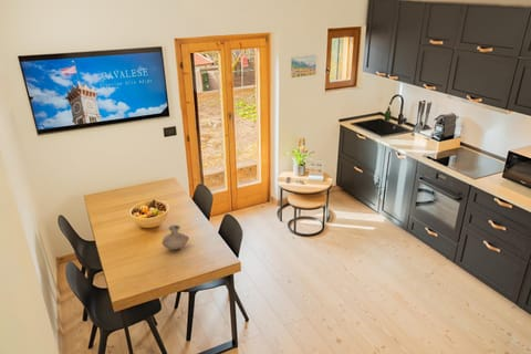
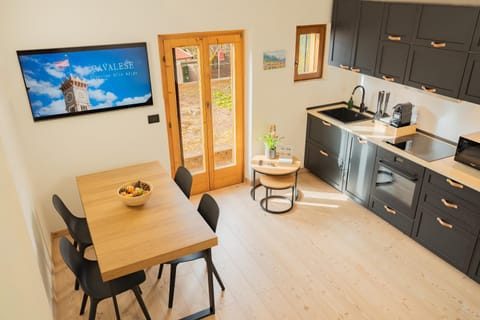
- vase [160,225,190,251]
